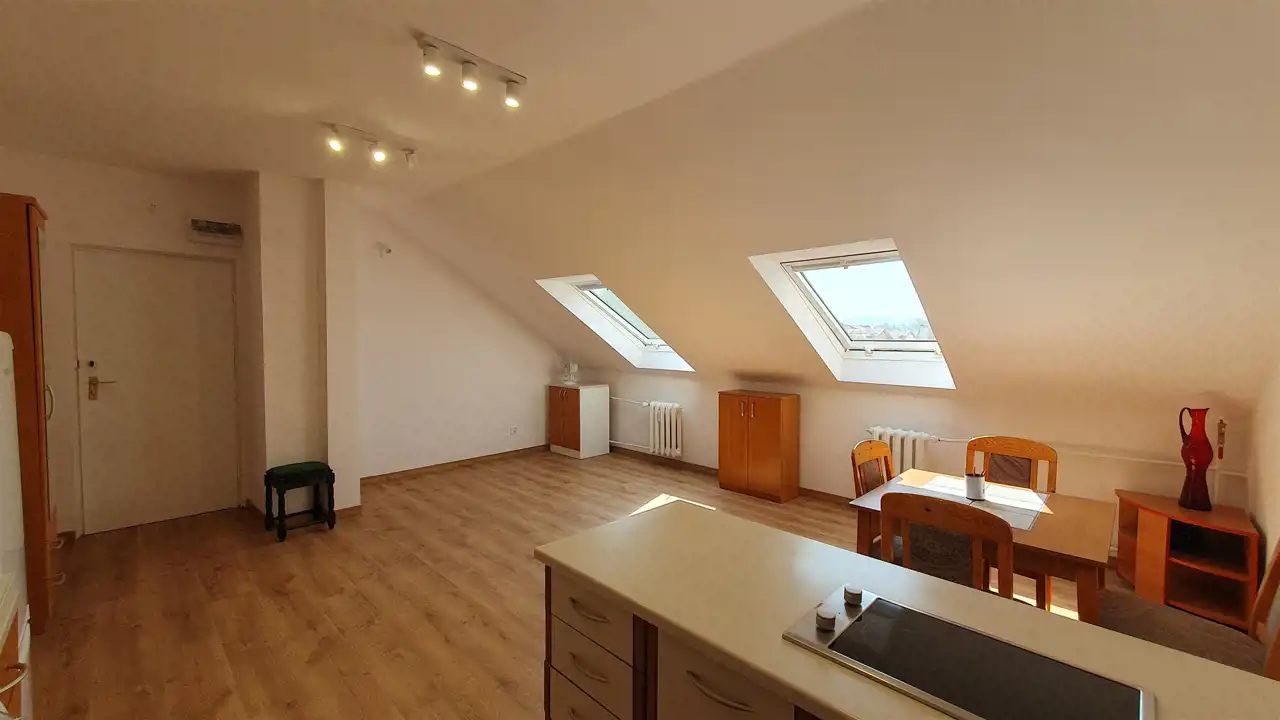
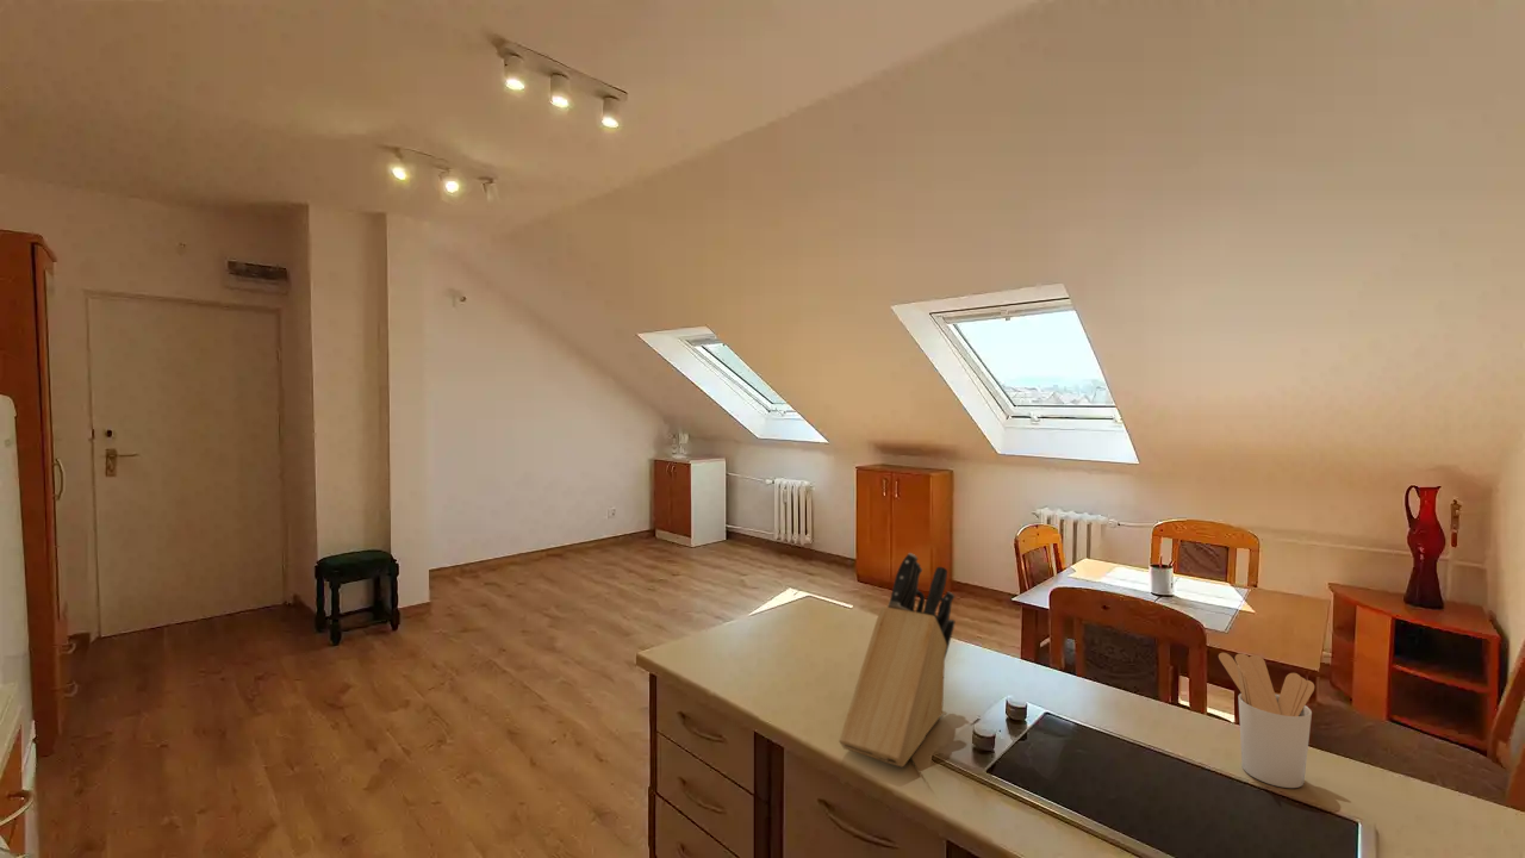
+ utensil holder [1218,652,1315,789]
+ knife block [838,552,956,769]
